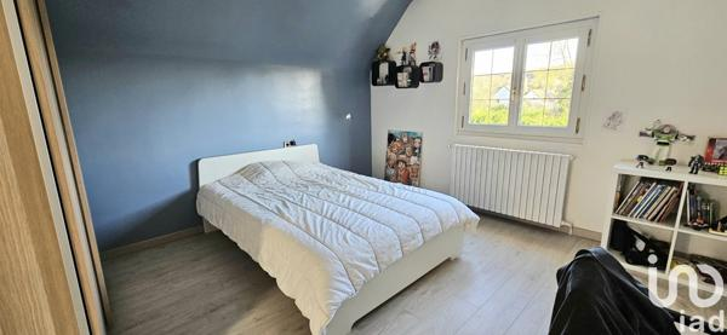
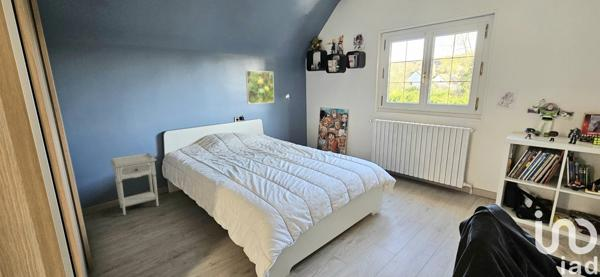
+ nightstand [109,152,159,216]
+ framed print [245,70,275,105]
